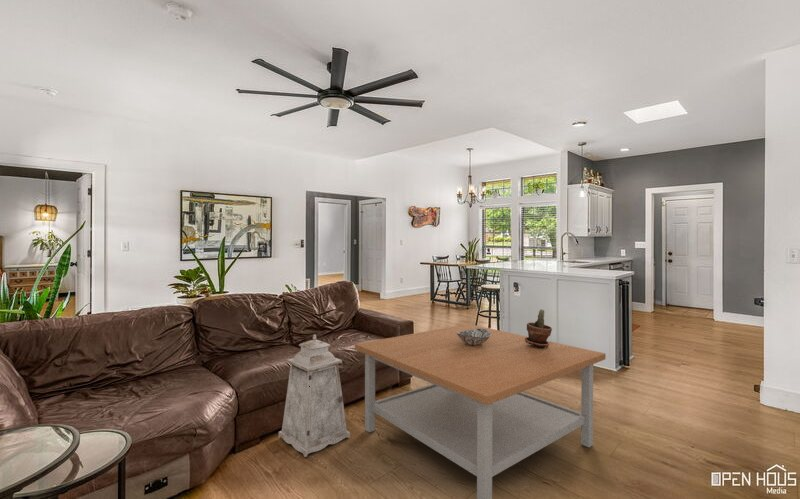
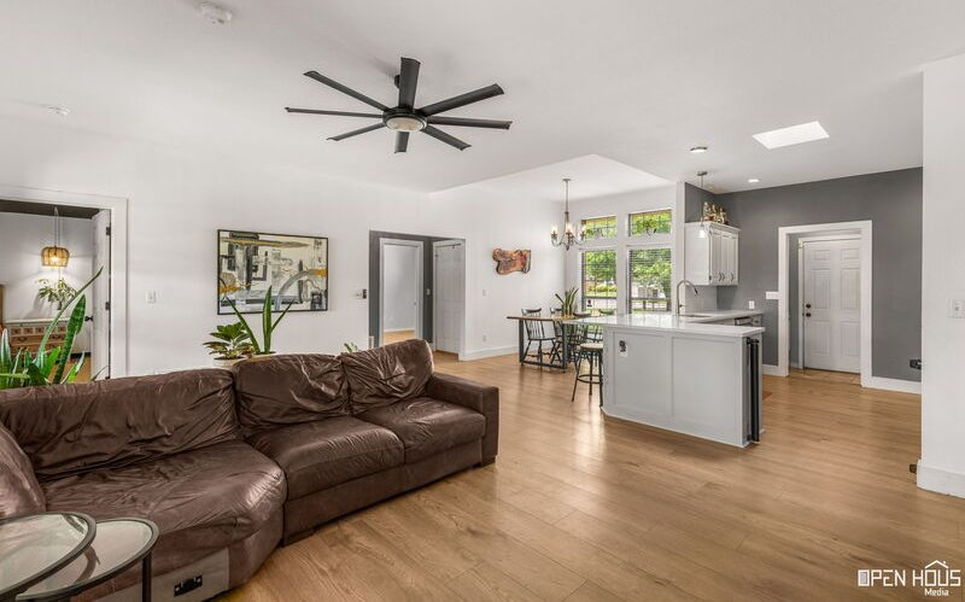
- lantern [278,334,351,458]
- potted plant [525,308,553,348]
- decorative bowl [457,329,491,346]
- coffee table [354,323,607,499]
